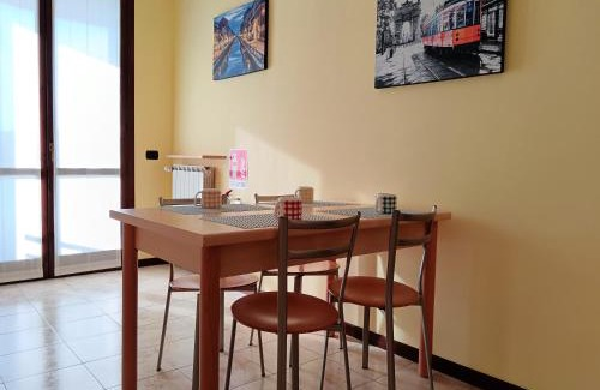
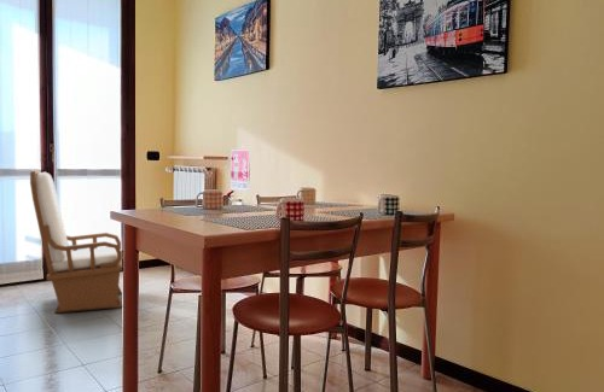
+ armchair [29,169,123,314]
